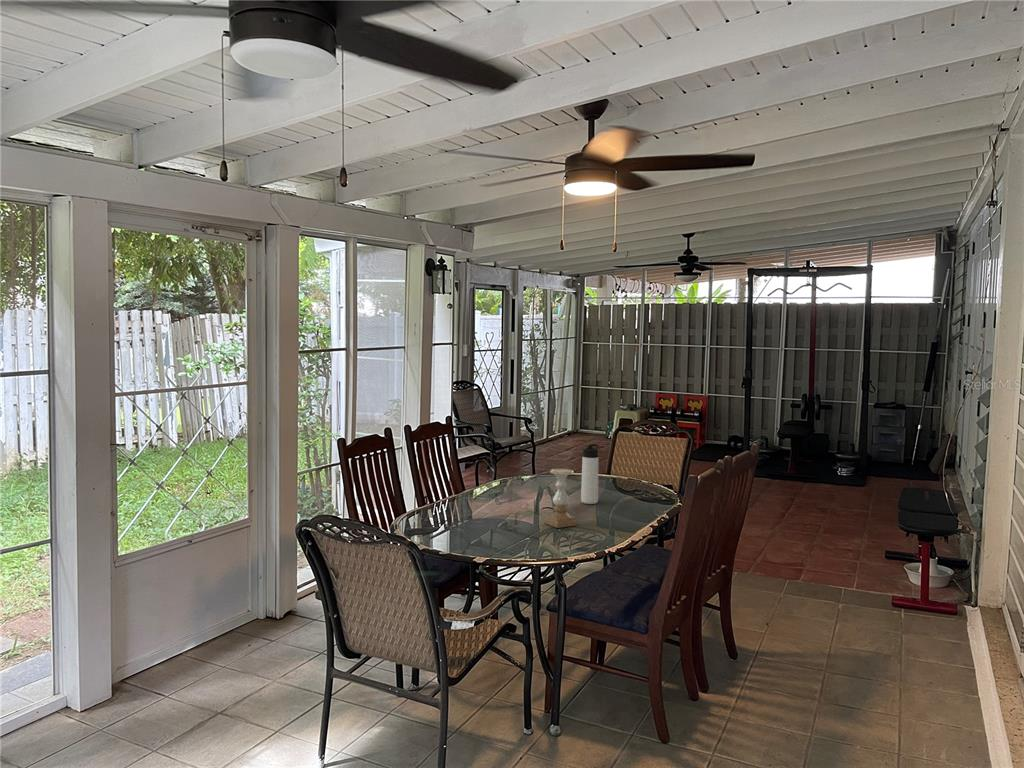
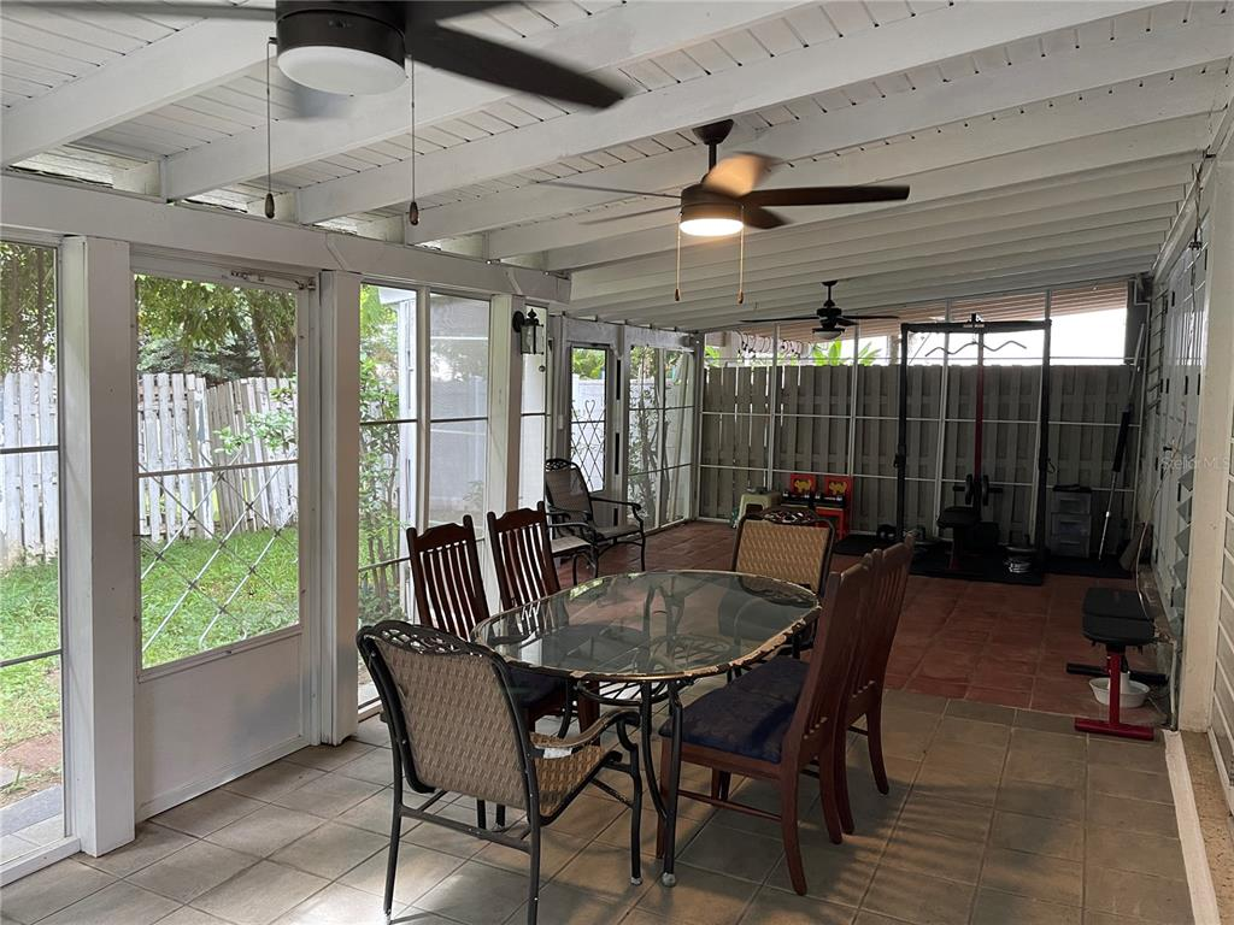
- candle holder [543,468,578,529]
- thermos bottle [580,443,600,505]
